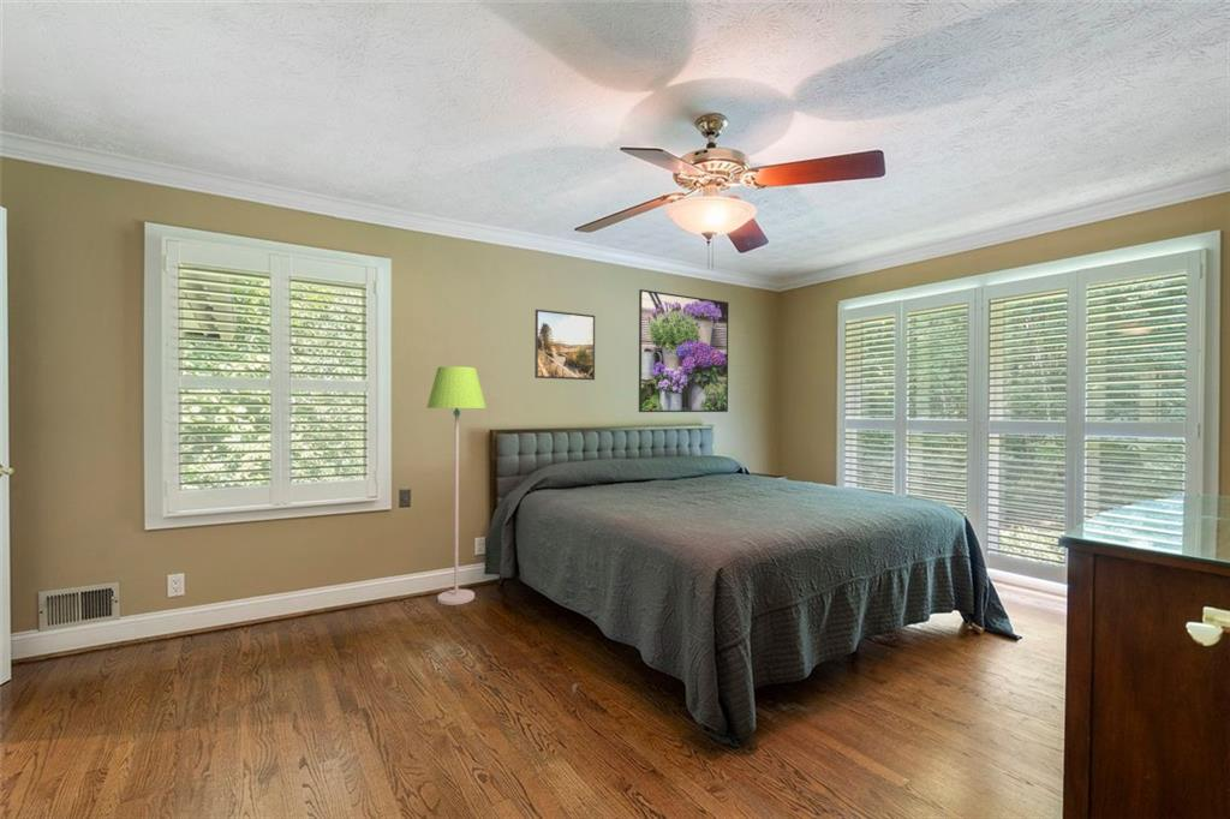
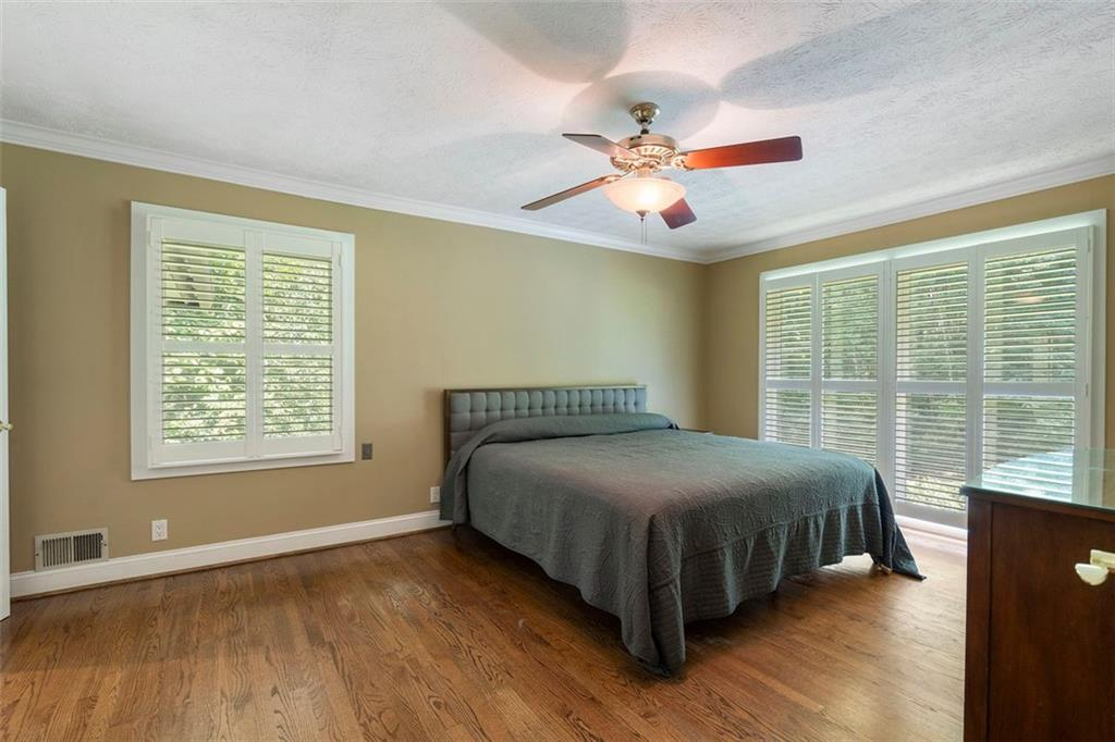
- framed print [638,288,729,413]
- floor lamp [425,365,488,606]
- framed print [533,309,596,381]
